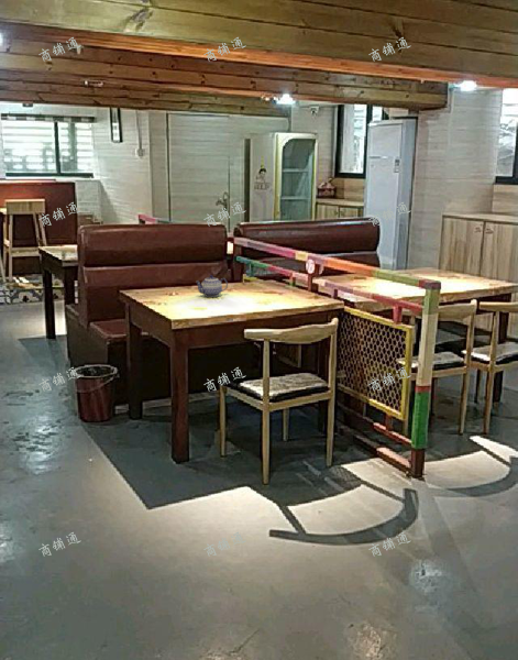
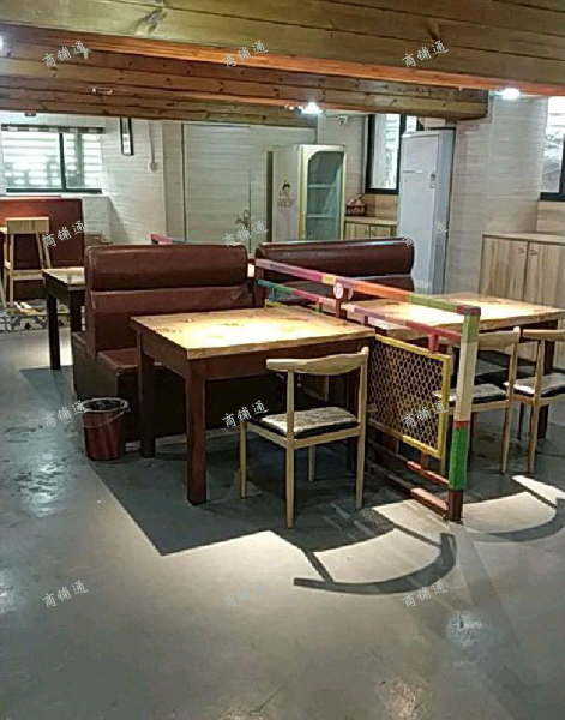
- teapot [195,274,229,298]
